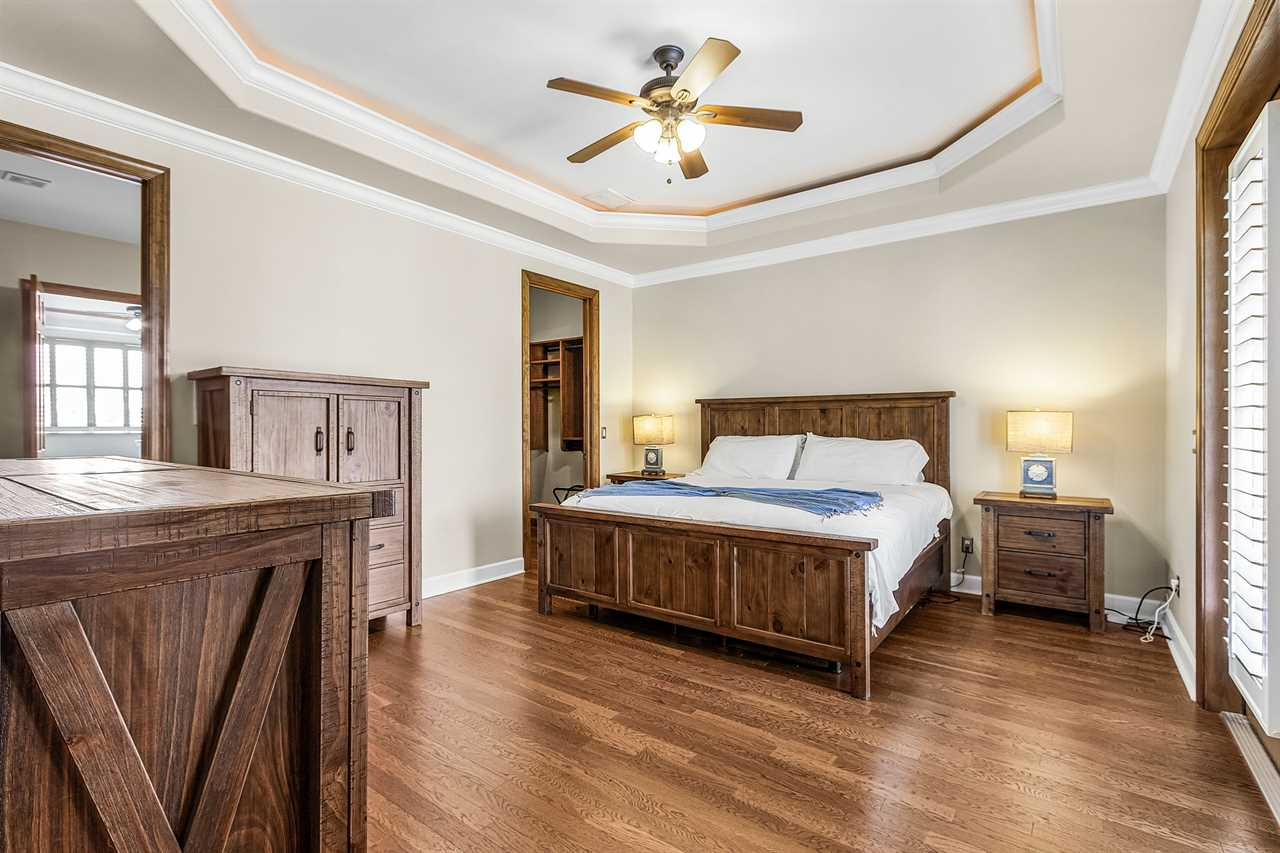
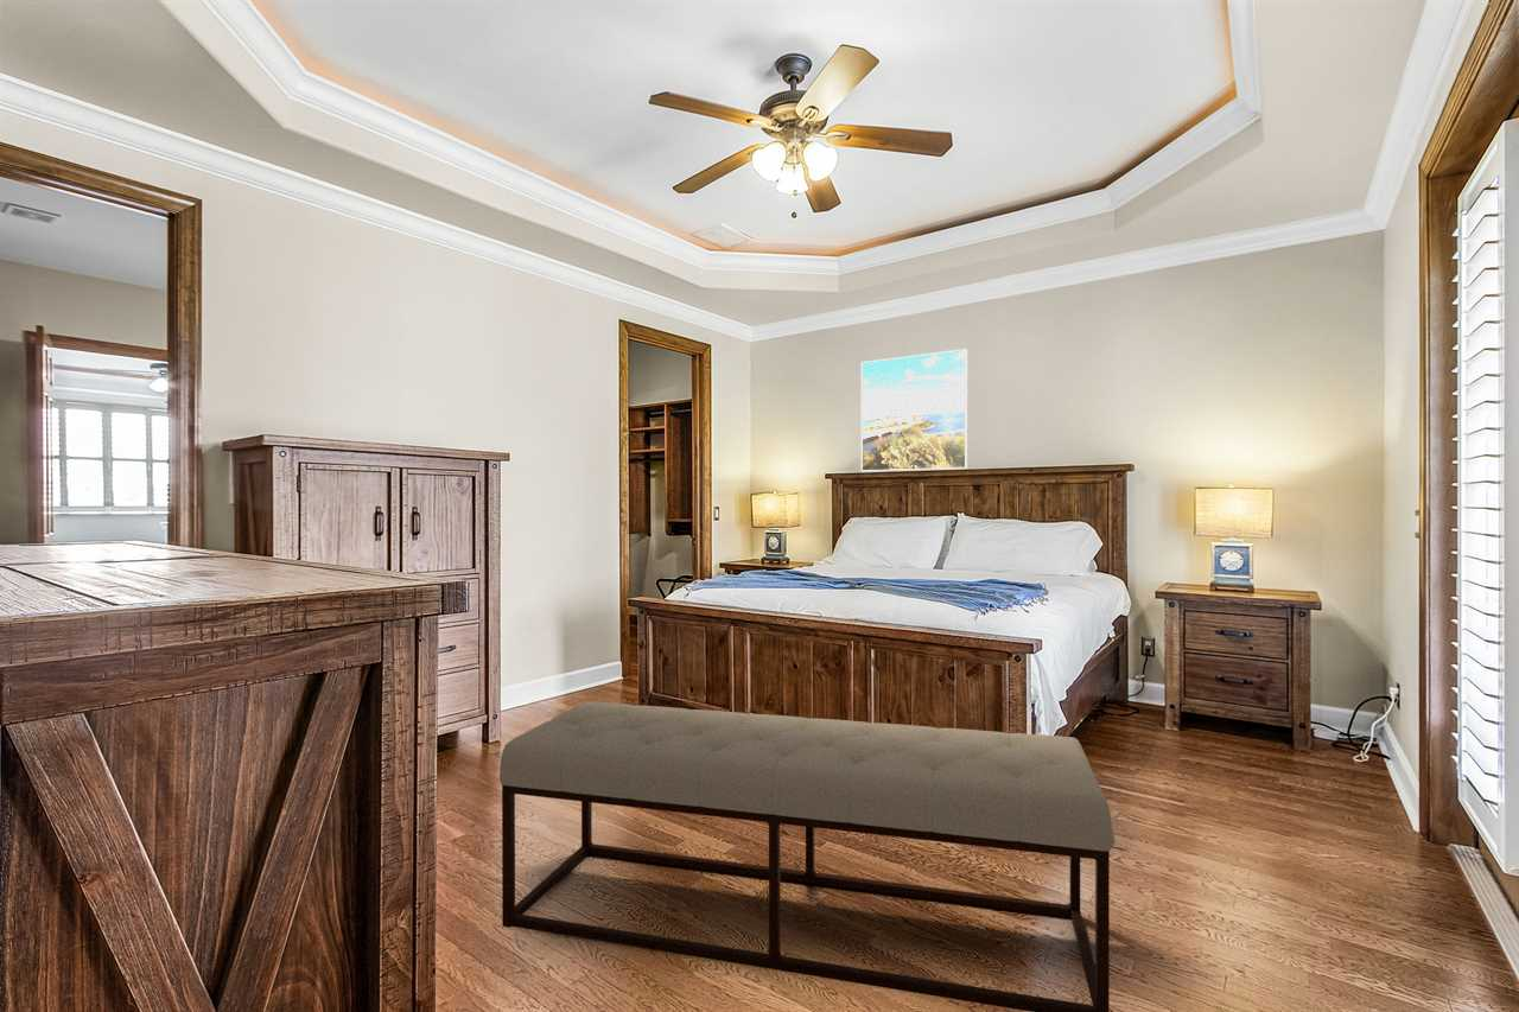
+ bench [498,700,1117,1012]
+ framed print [860,348,970,472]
